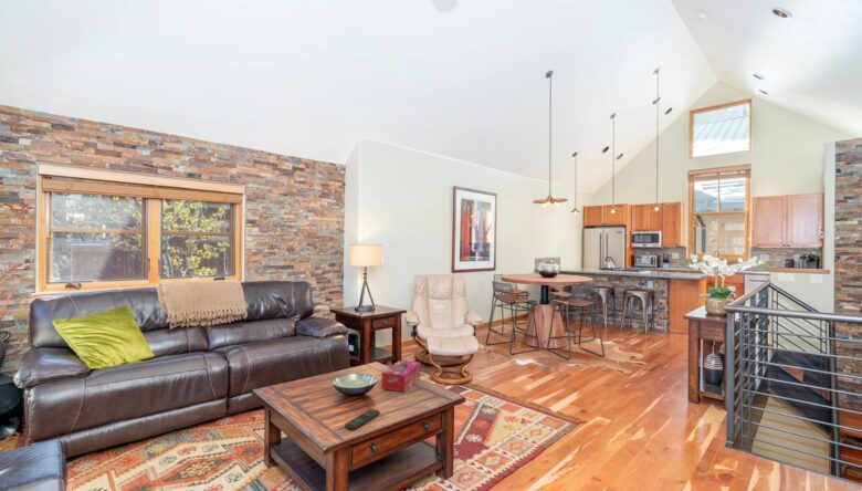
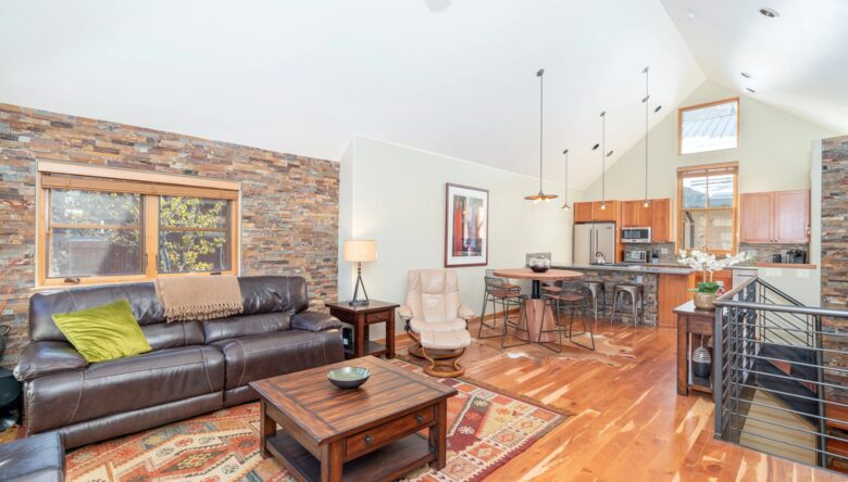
- tissue box [380,359,421,393]
- remote control [344,408,381,431]
